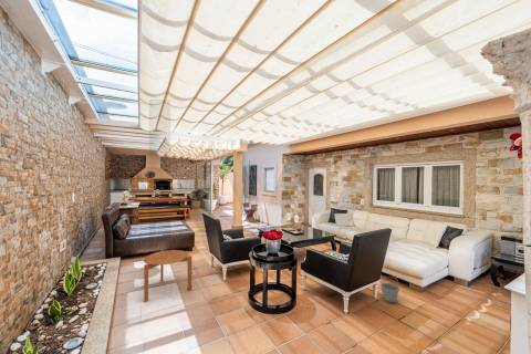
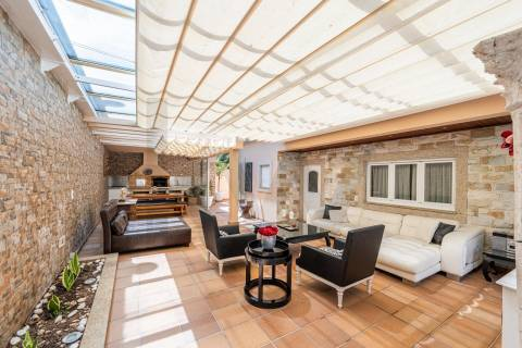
- bucket [379,275,400,304]
- side table [143,249,192,303]
